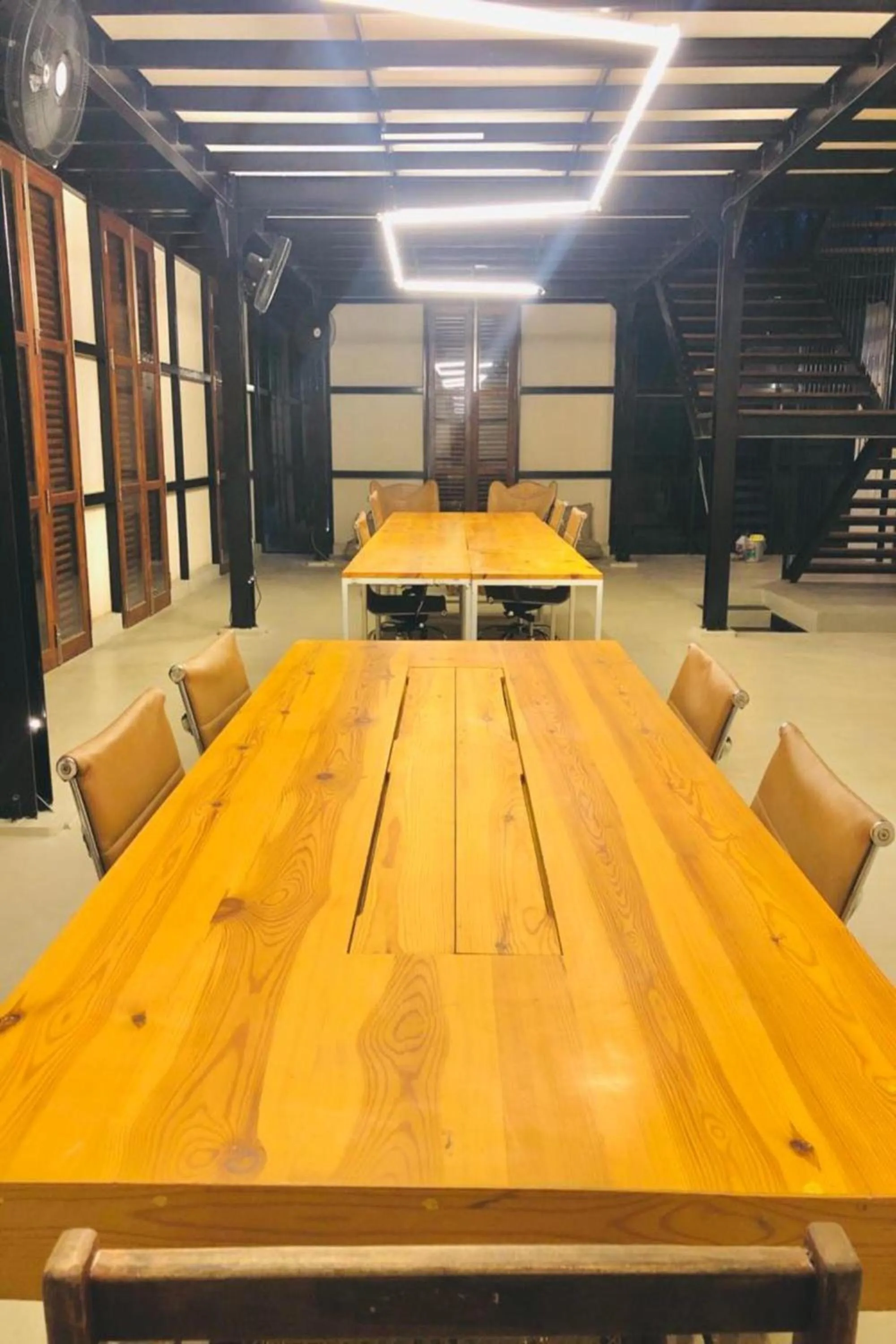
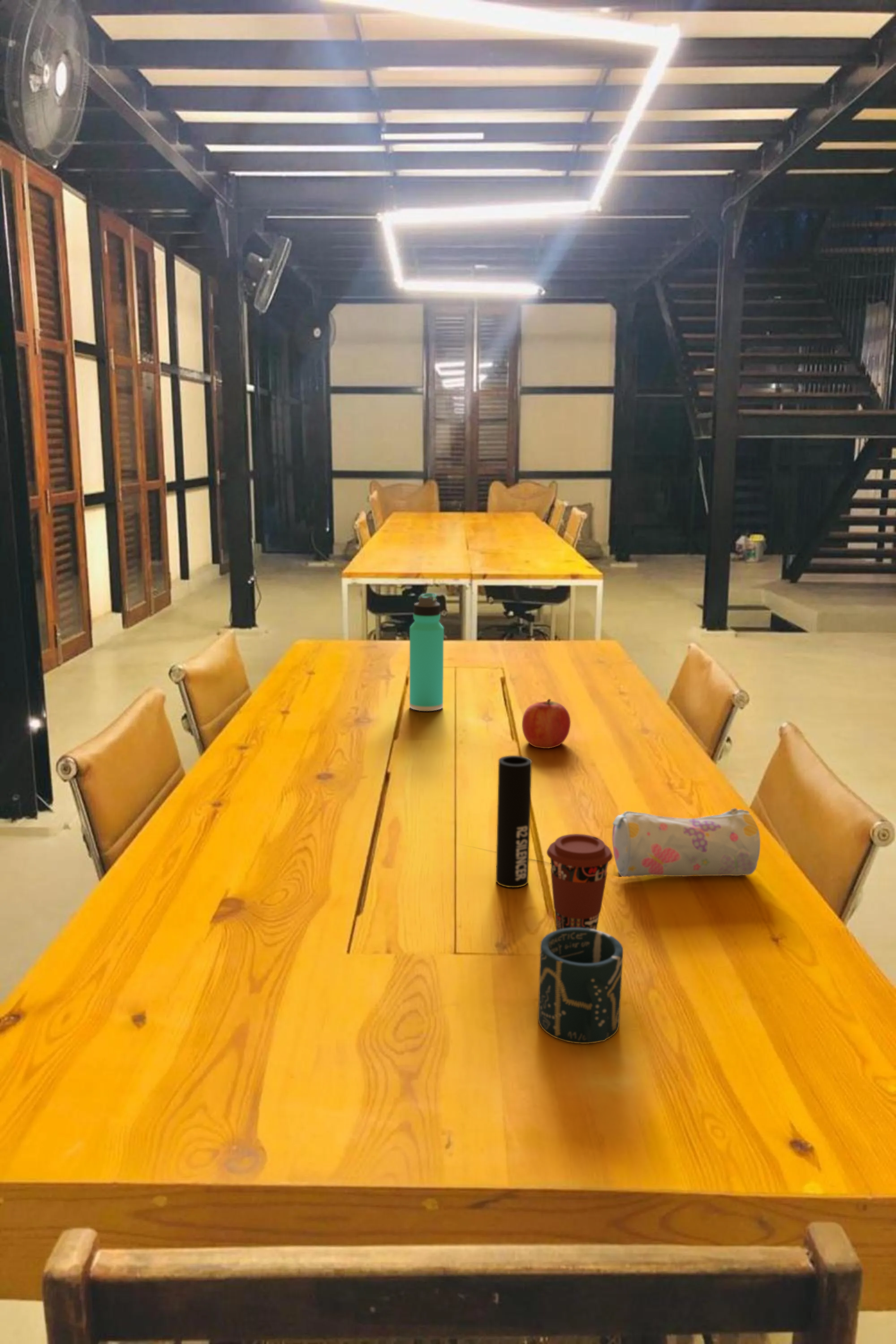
+ thermos bottle [409,592,444,711]
+ cup [495,755,532,888]
+ coffee cup [546,833,613,930]
+ fruit [521,698,571,749]
+ pencil case [612,808,761,877]
+ cup [538,928,624,1044]
